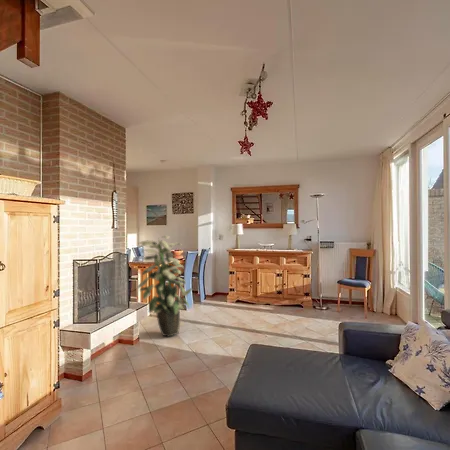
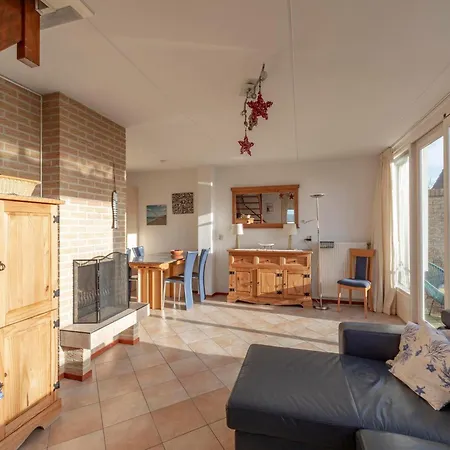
- indoor plant [137,235,194,338]
